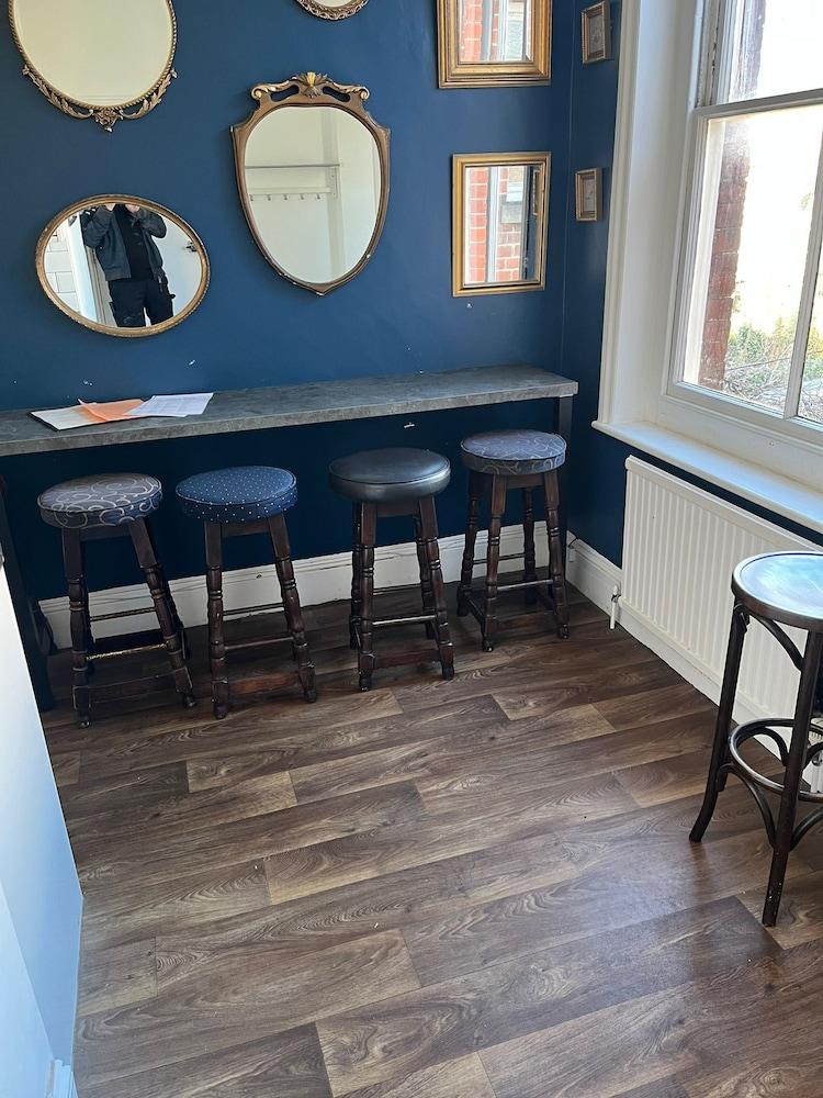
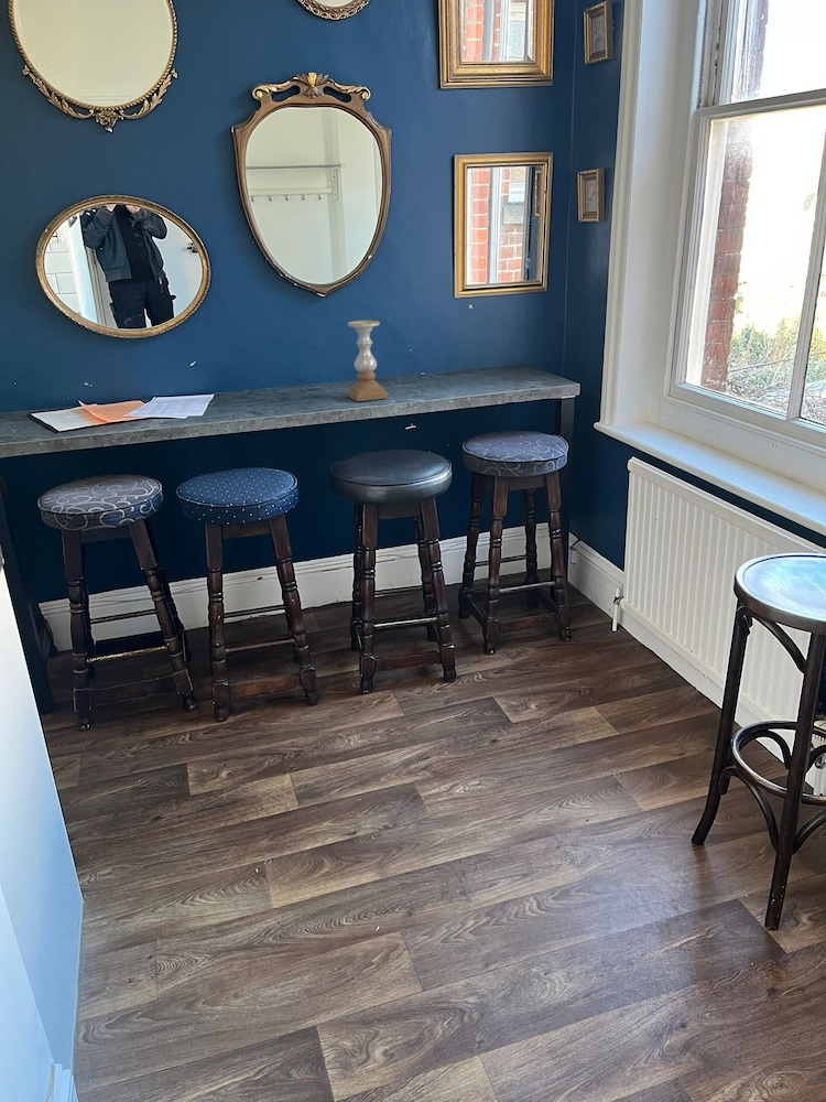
+ candle holder [346,320,389,402]
